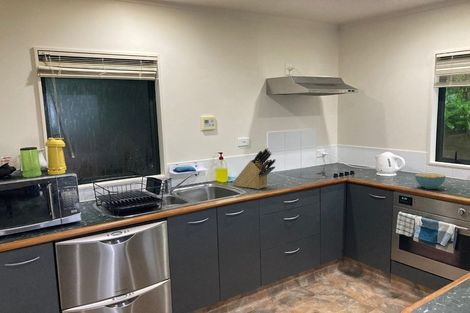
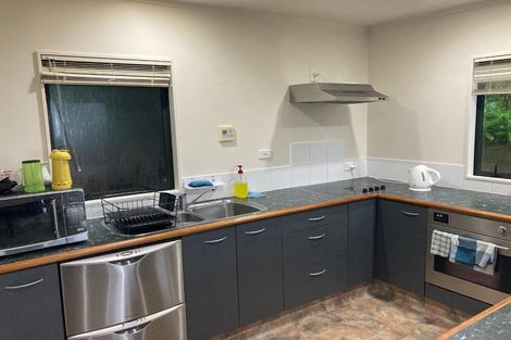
- knife block [232,147,277,190]
- cereal bowl [414,172,446,190]
